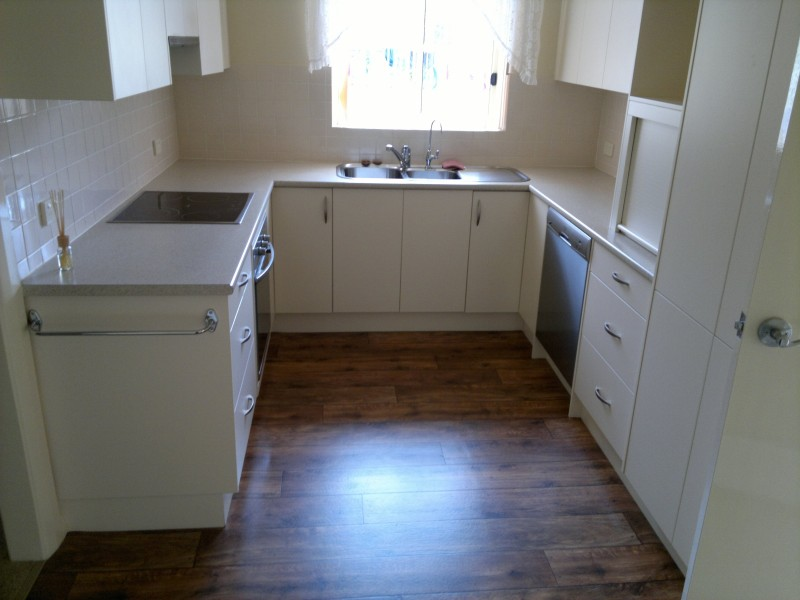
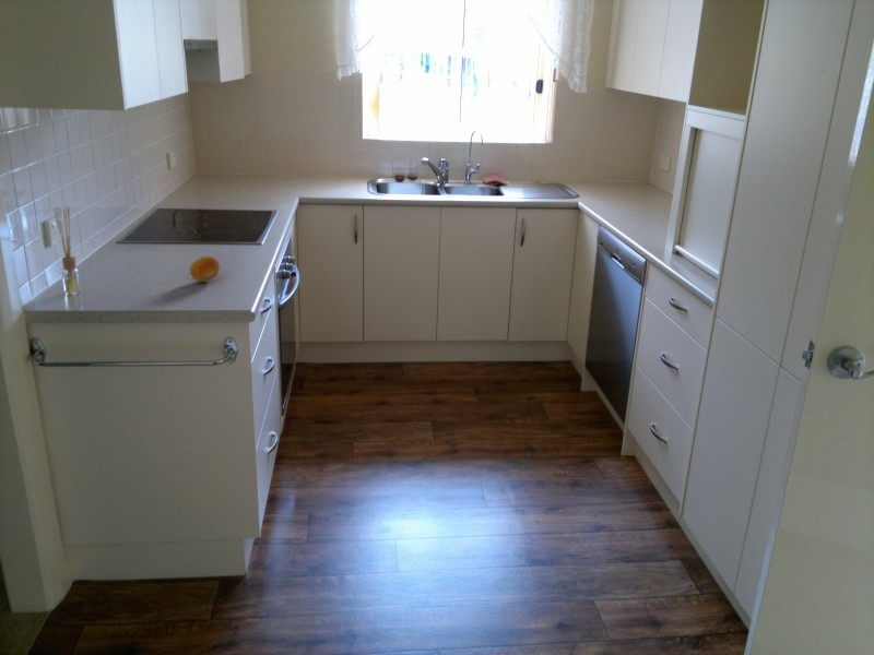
+ fruit [189,254,221,283]
